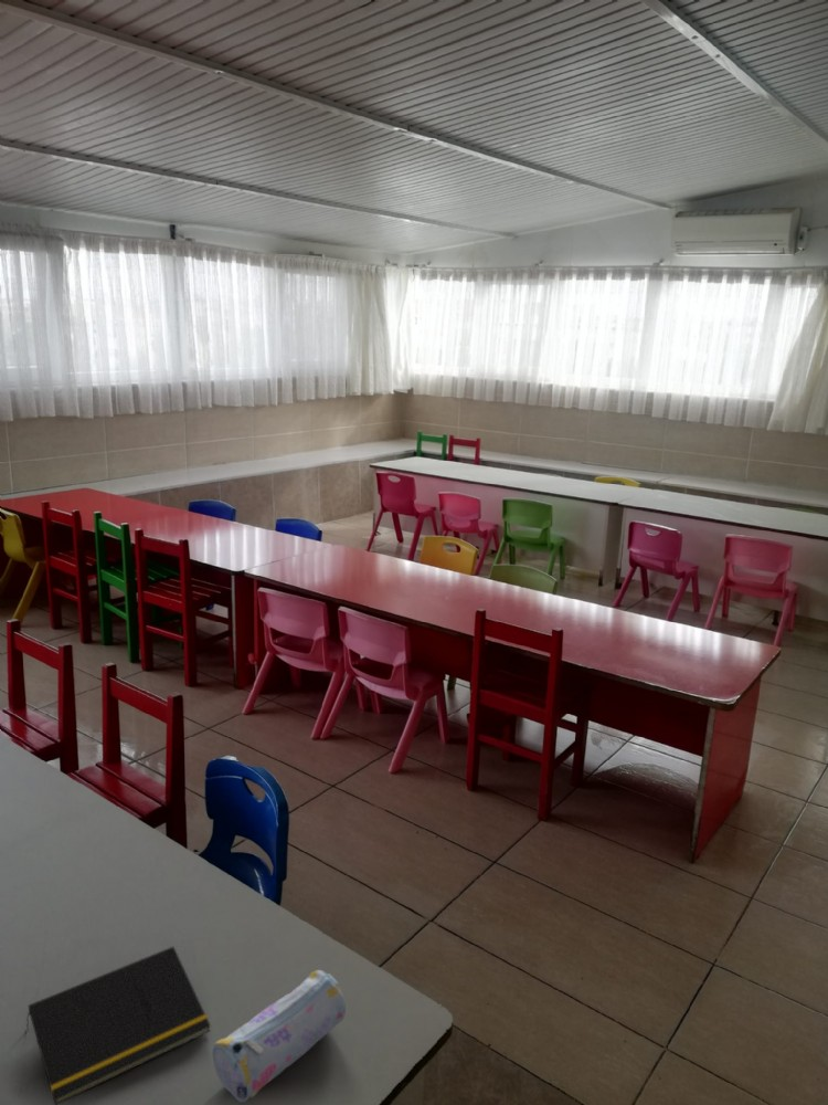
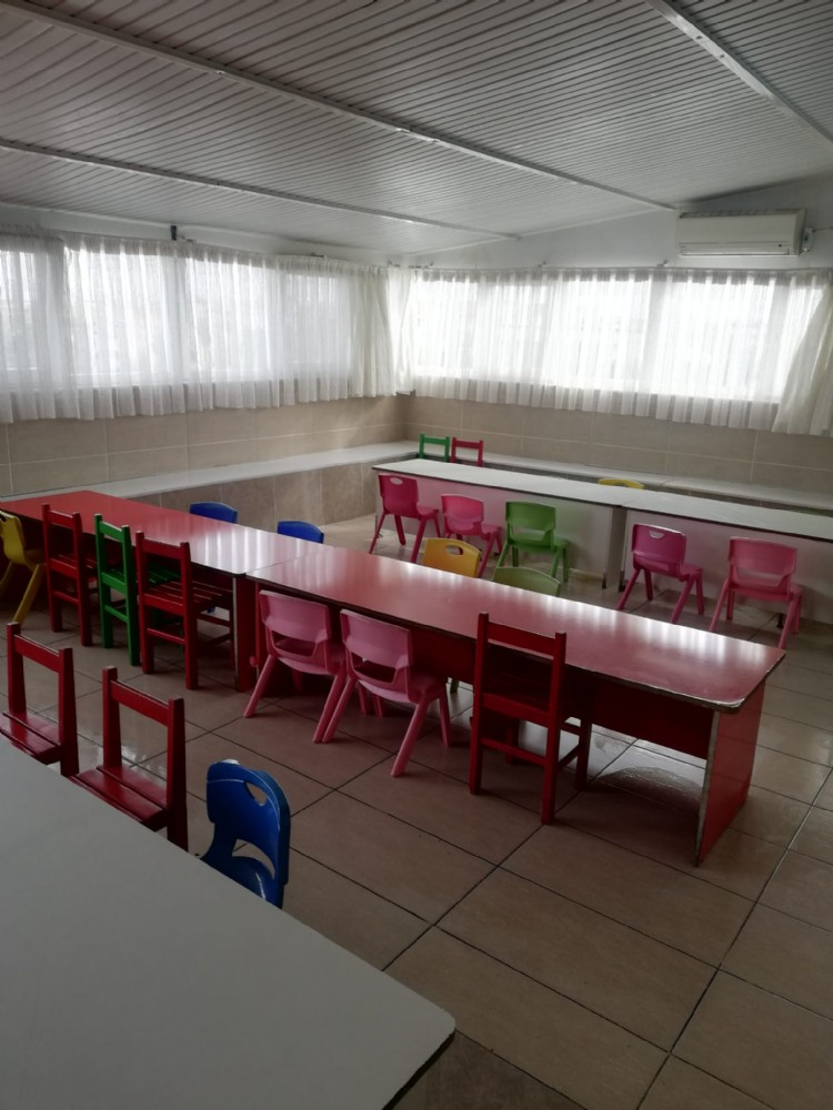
- pencil case [211,969,347,1104]
- notepad [25,946,212,1105]
